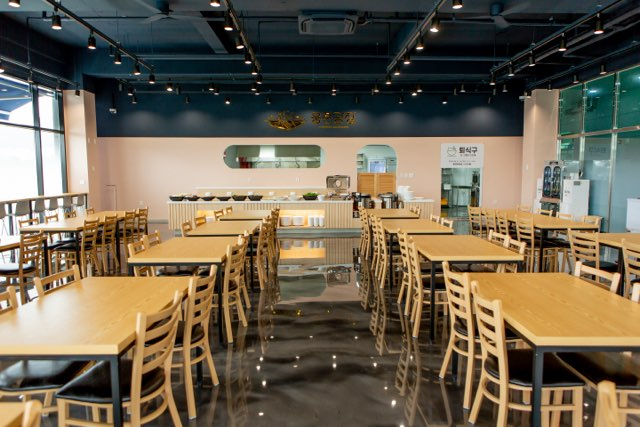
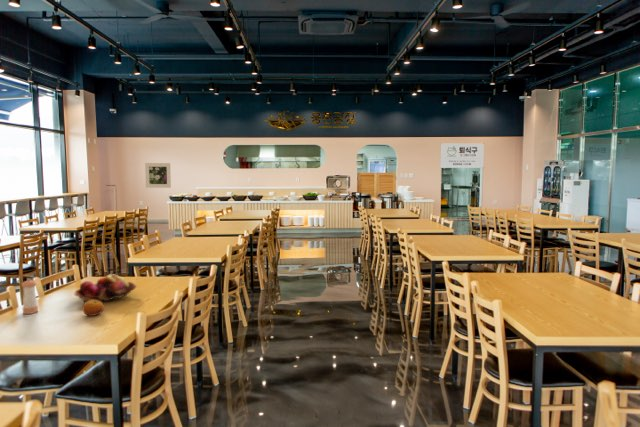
+ pepper shaker [21,278,39,315]
+ fruit [82,300,105,317]
+ fruit basket [74,273,138,304]
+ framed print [144,162,172,189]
